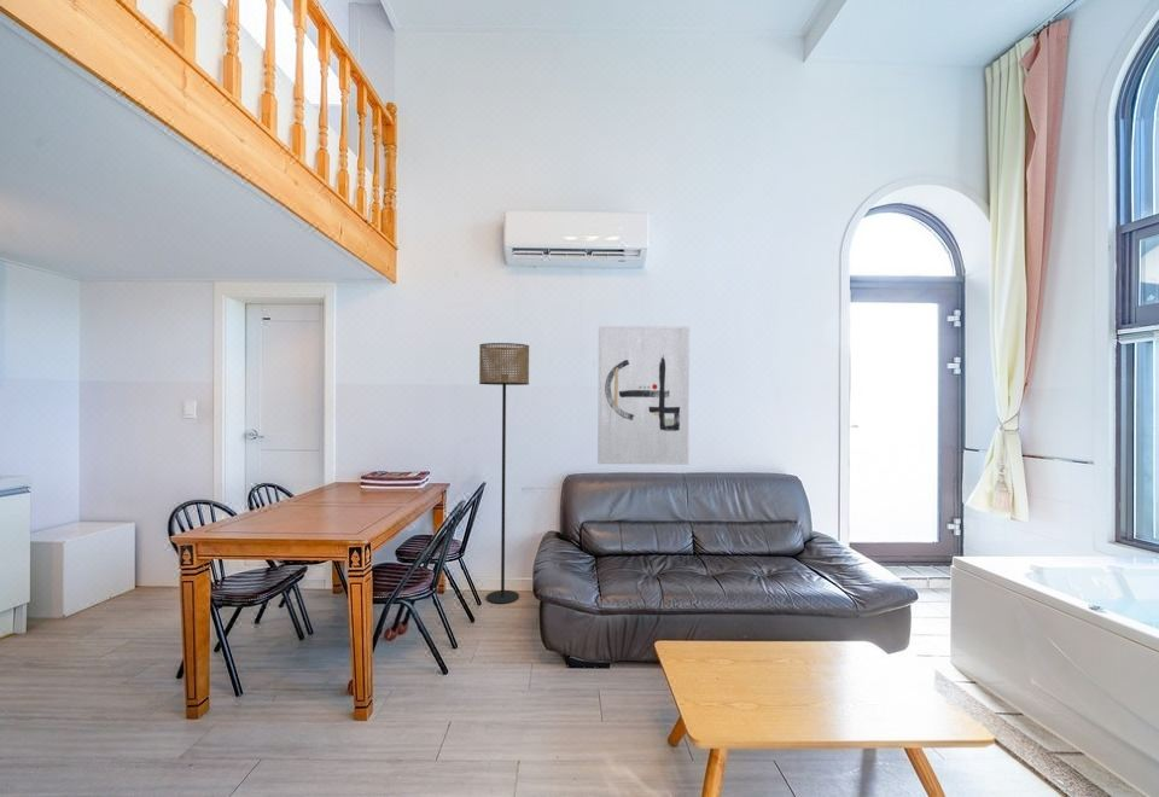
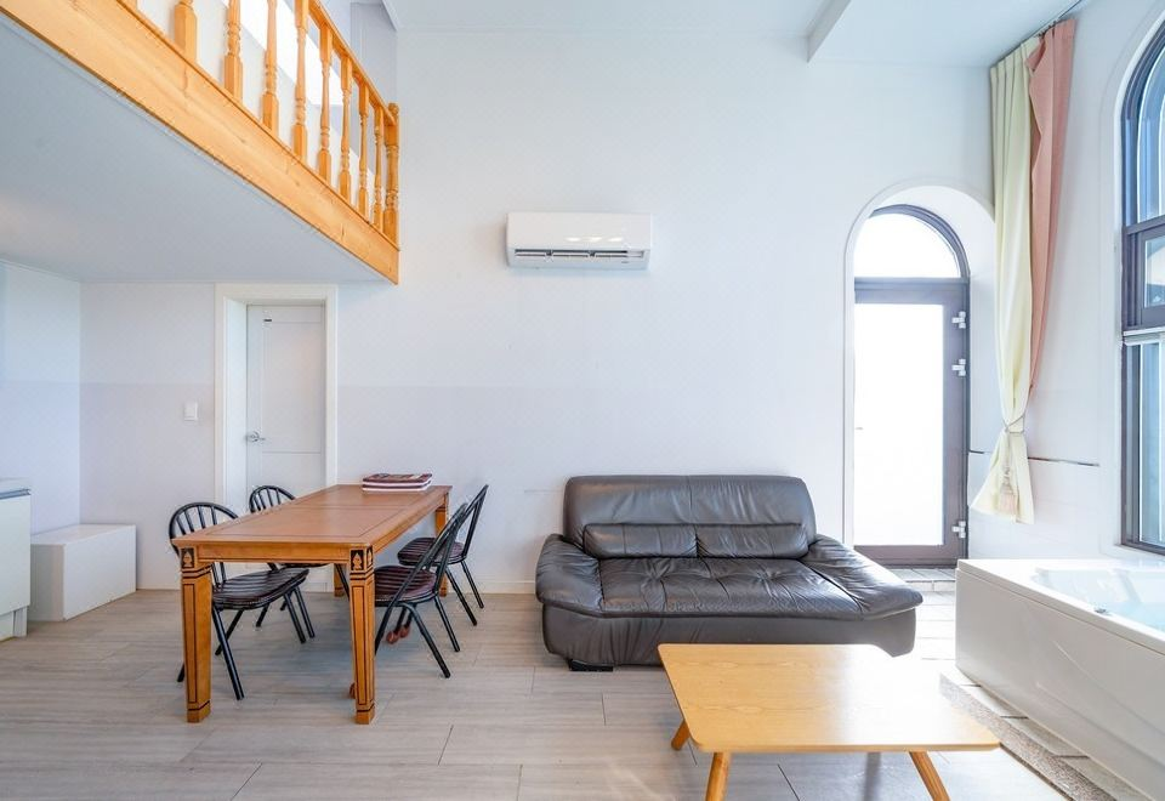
- wall art [596,325,691,466]
- floor lamp [478,342,530,605]
